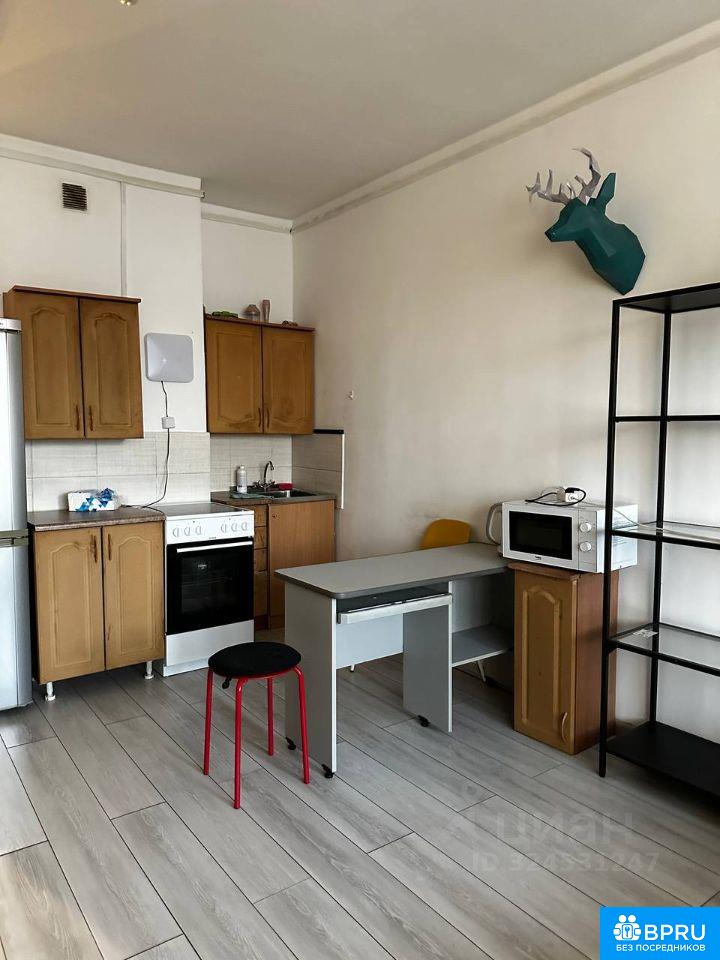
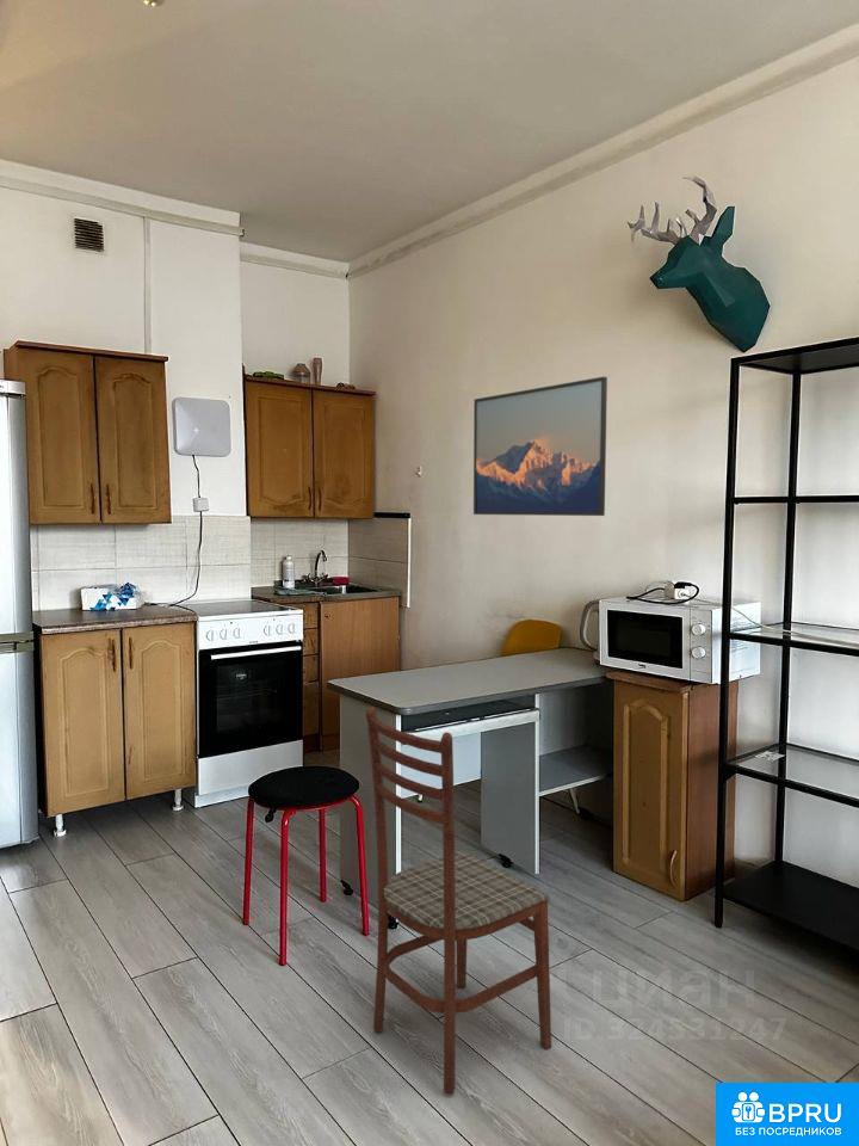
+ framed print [472,376,608,517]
+ dining chair [365,706,552,1095]
